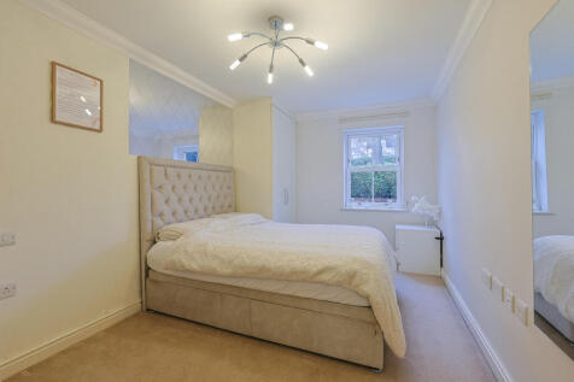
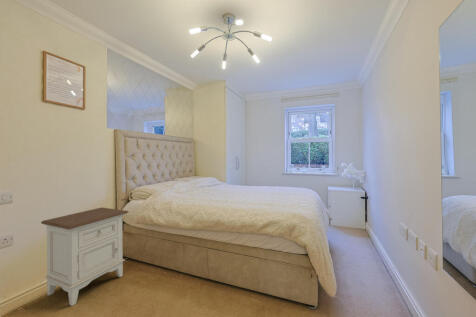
+ nightstand [40,207,129,307]
